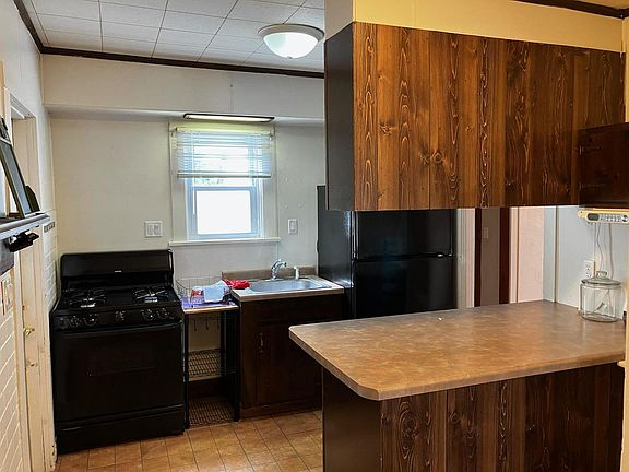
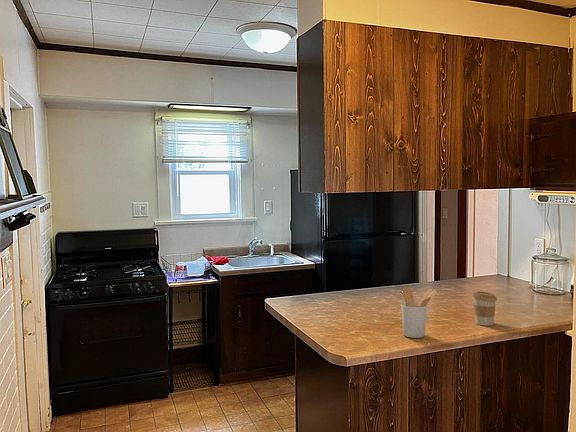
+ utensil holder [400,286,438,339]
+ coffee cup [472,290,498,326]
